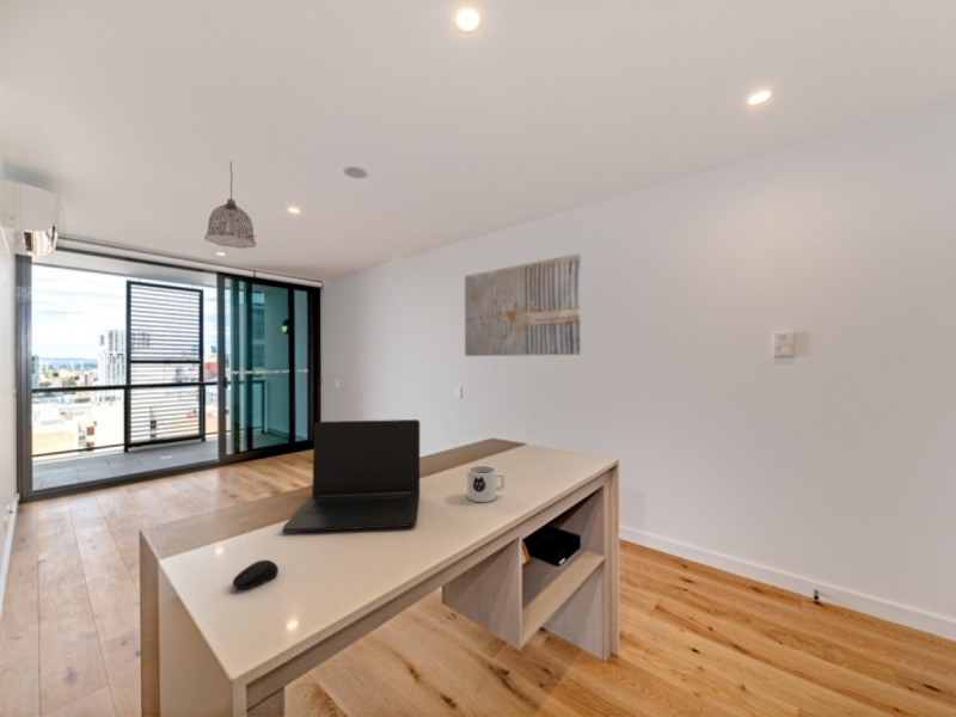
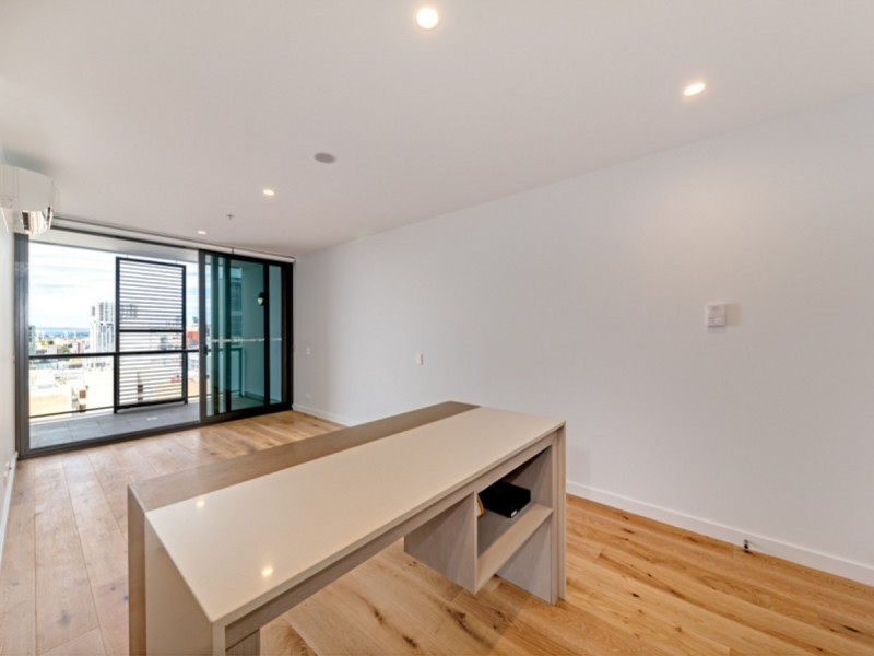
- pendant lamp [203,160,258,250]
- laptop [282,418,421,534]
- mug [466,465,505,503]
- wall art [464,252,582,357]
- computer mouse [232,559,280,590]
